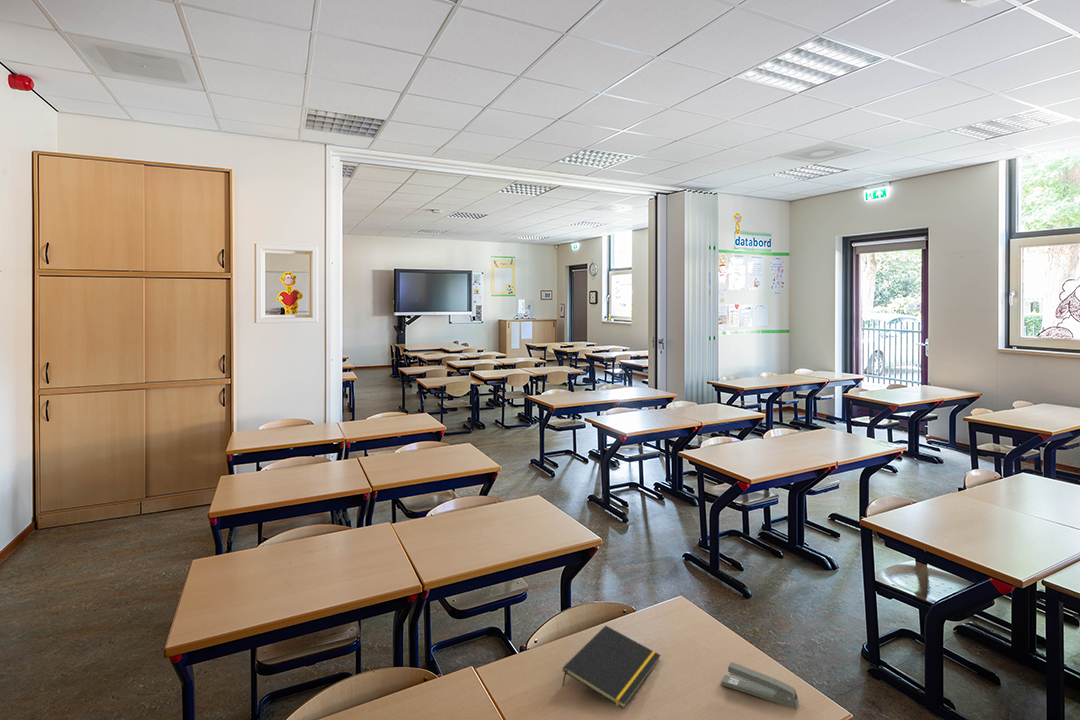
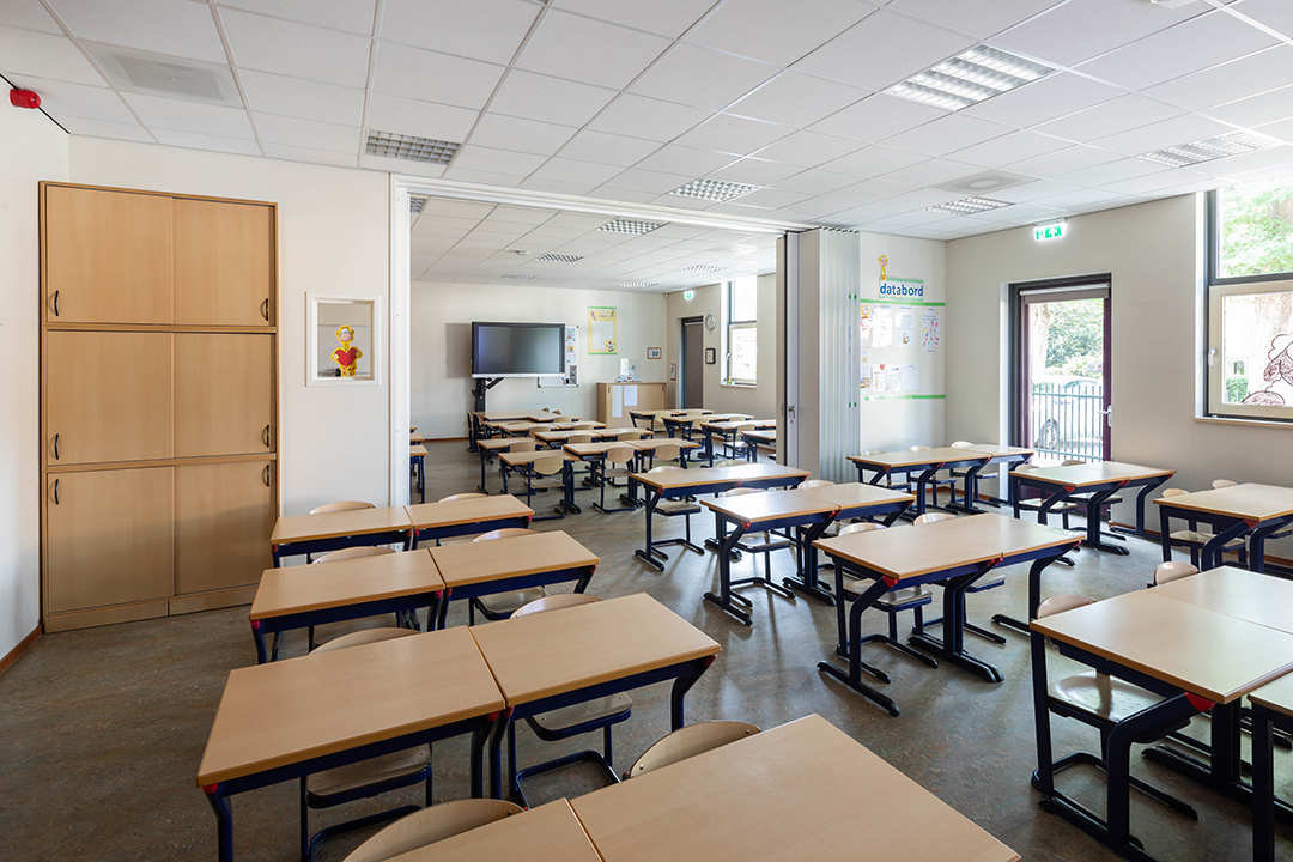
- notepad [561,625,662,710]
- stapler [720,661,800,710]
